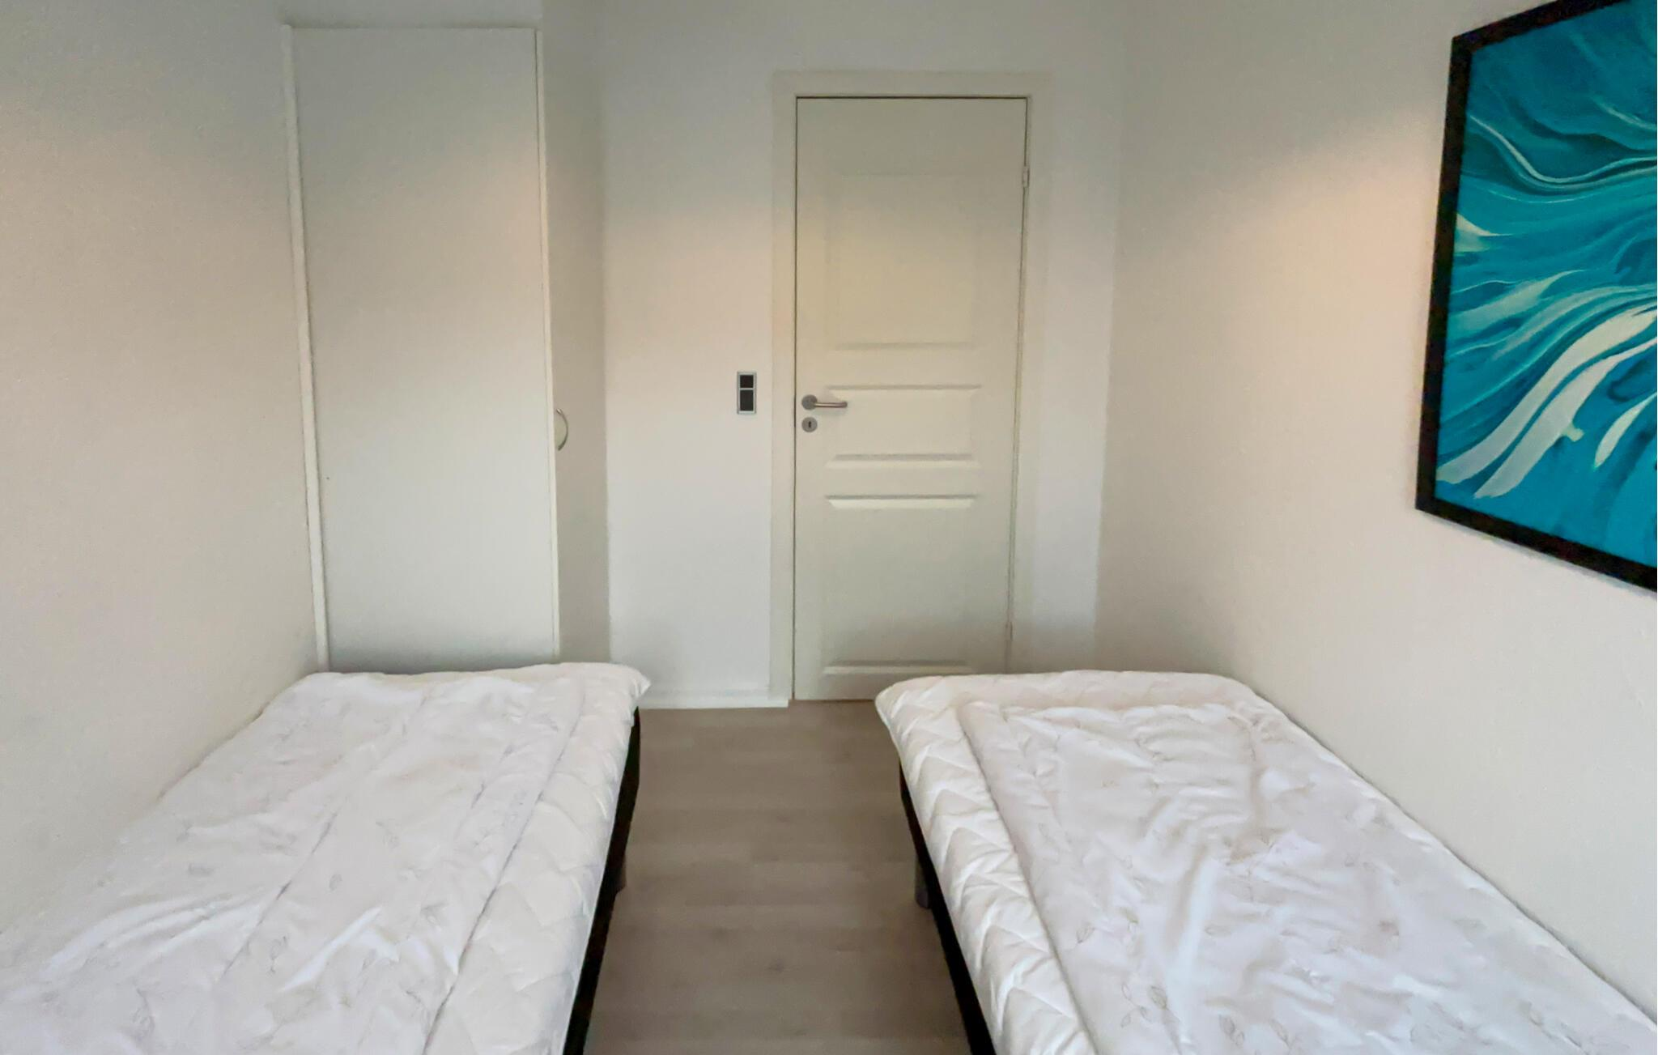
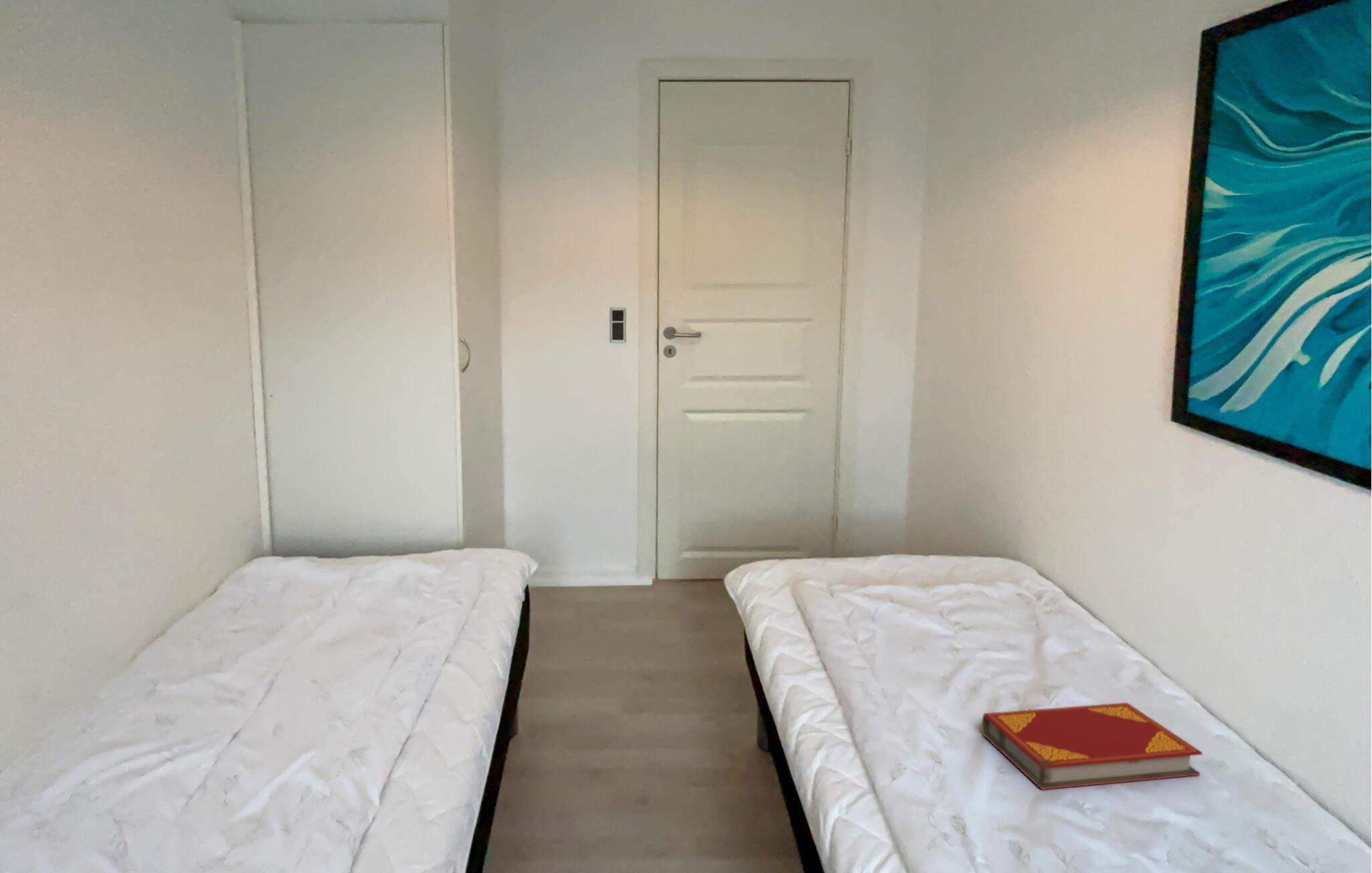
+ hardback book [981,702,1203,791]
